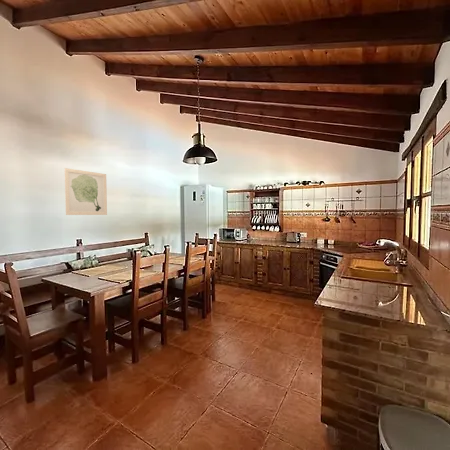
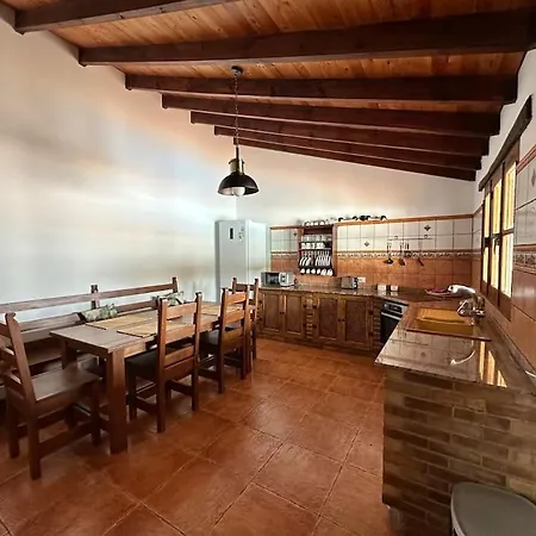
- wall art [64,167,108,216]
